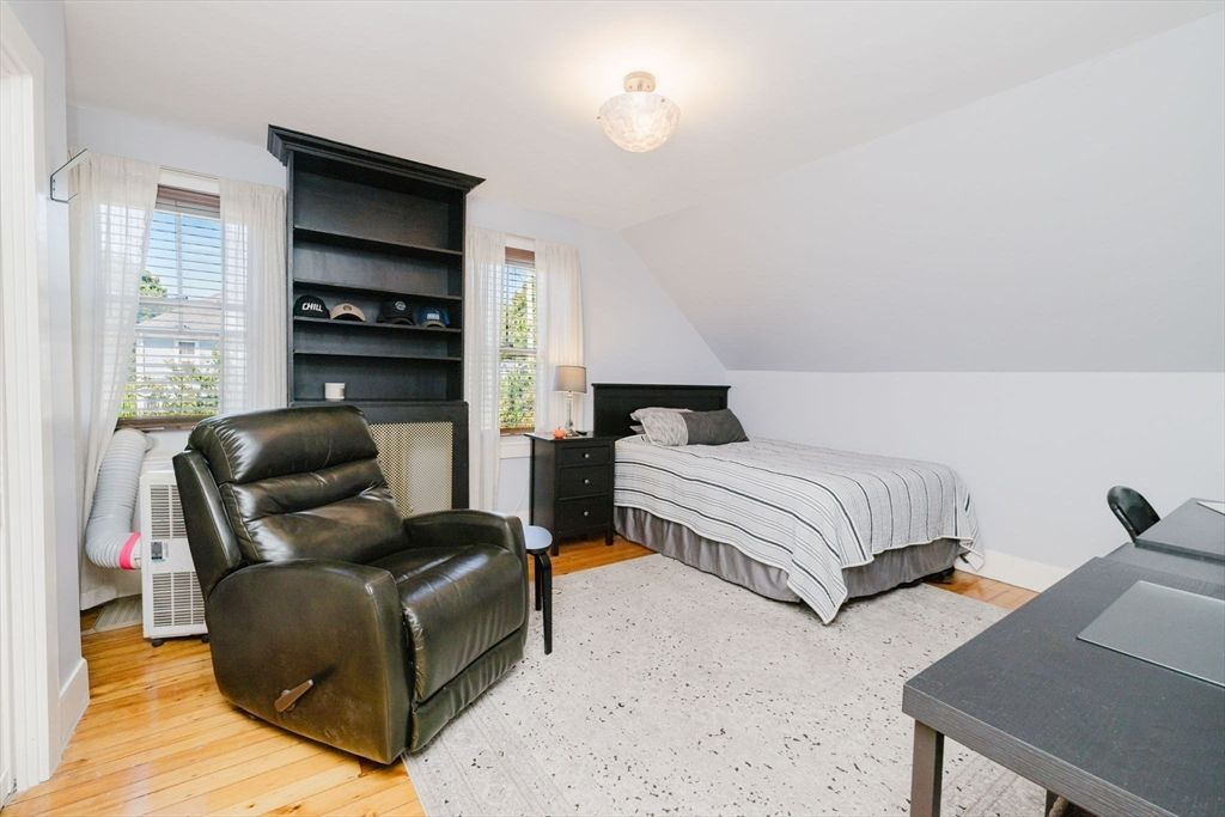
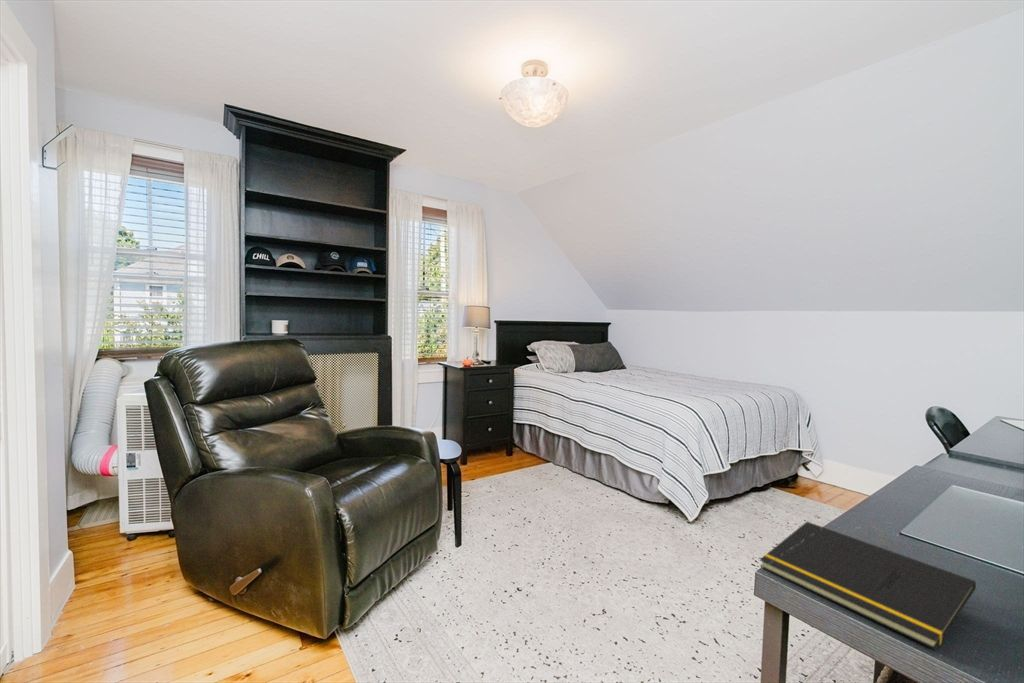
+ notepad [759,521,977,651]
